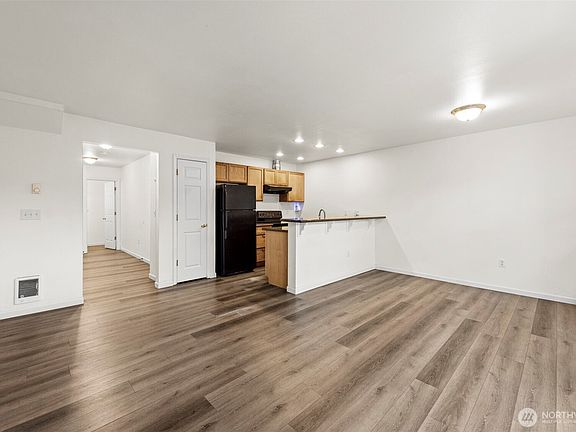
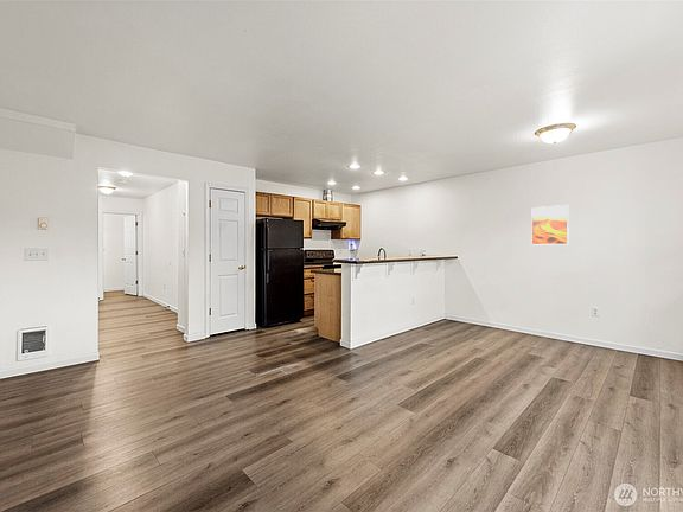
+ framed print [530,204,570,247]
